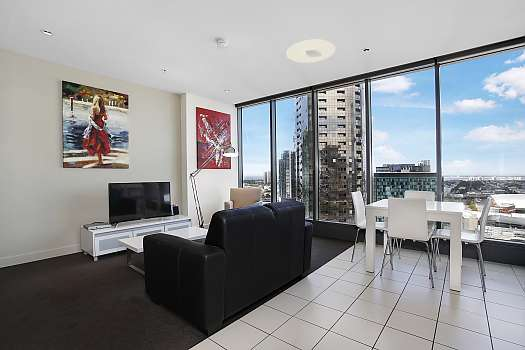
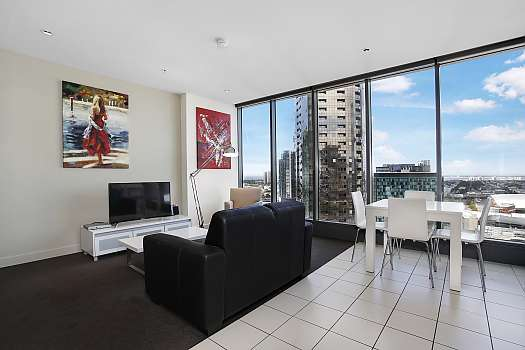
- ceiling light [285,39,337,64]
